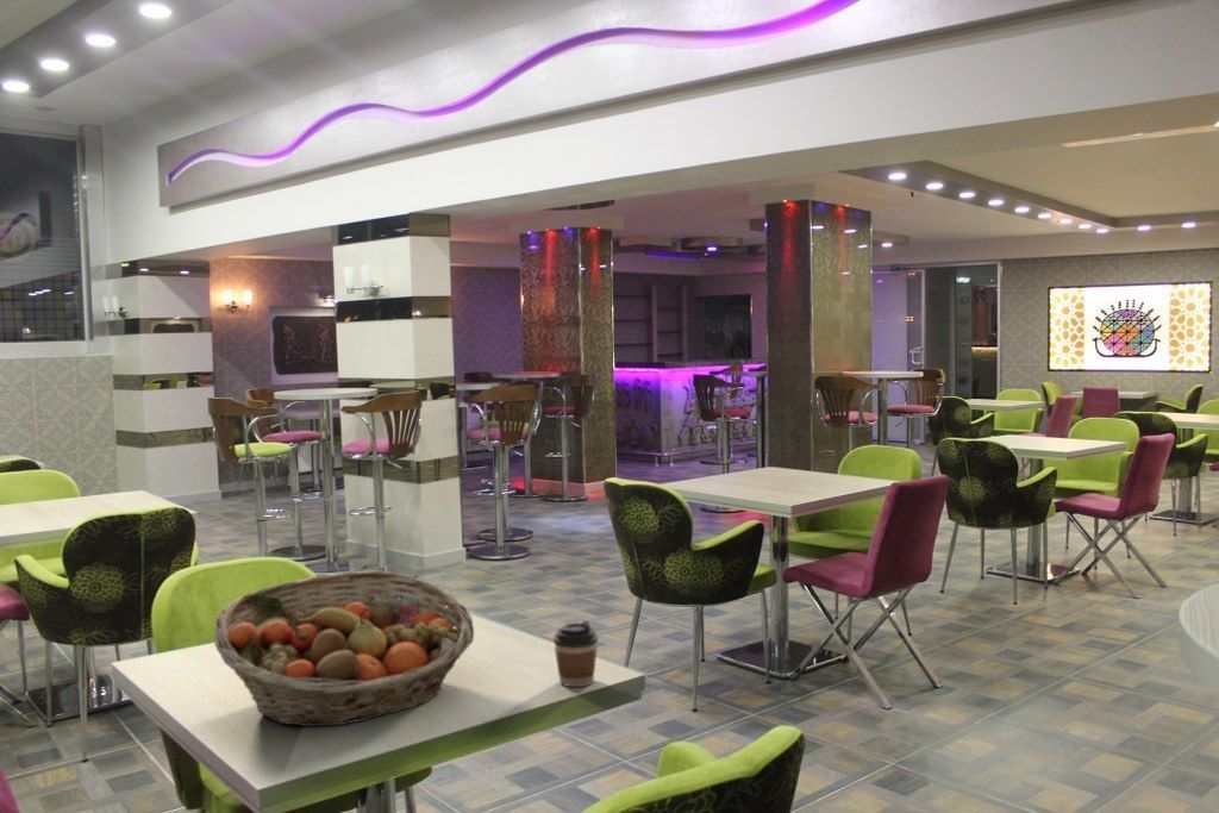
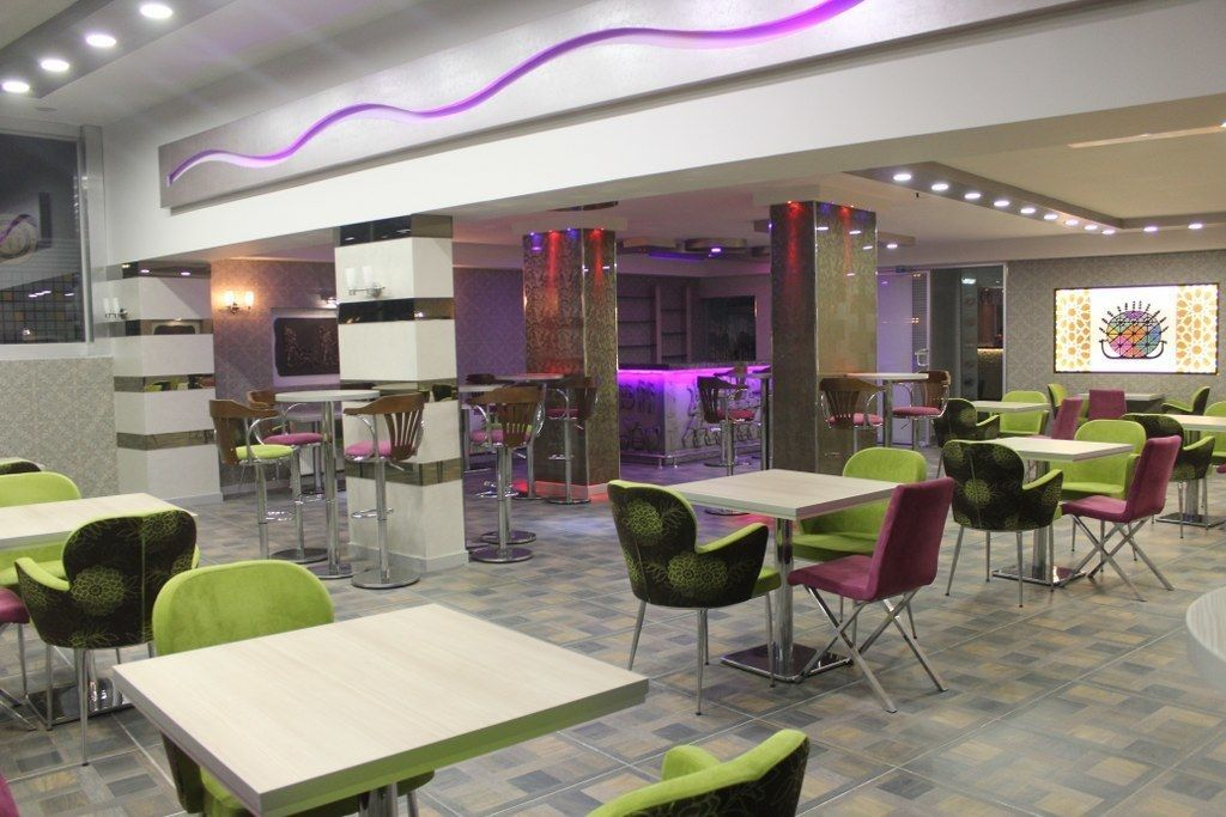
- coffee cup [552,619,600,688]
- fruit basket [213,569,475,727]
